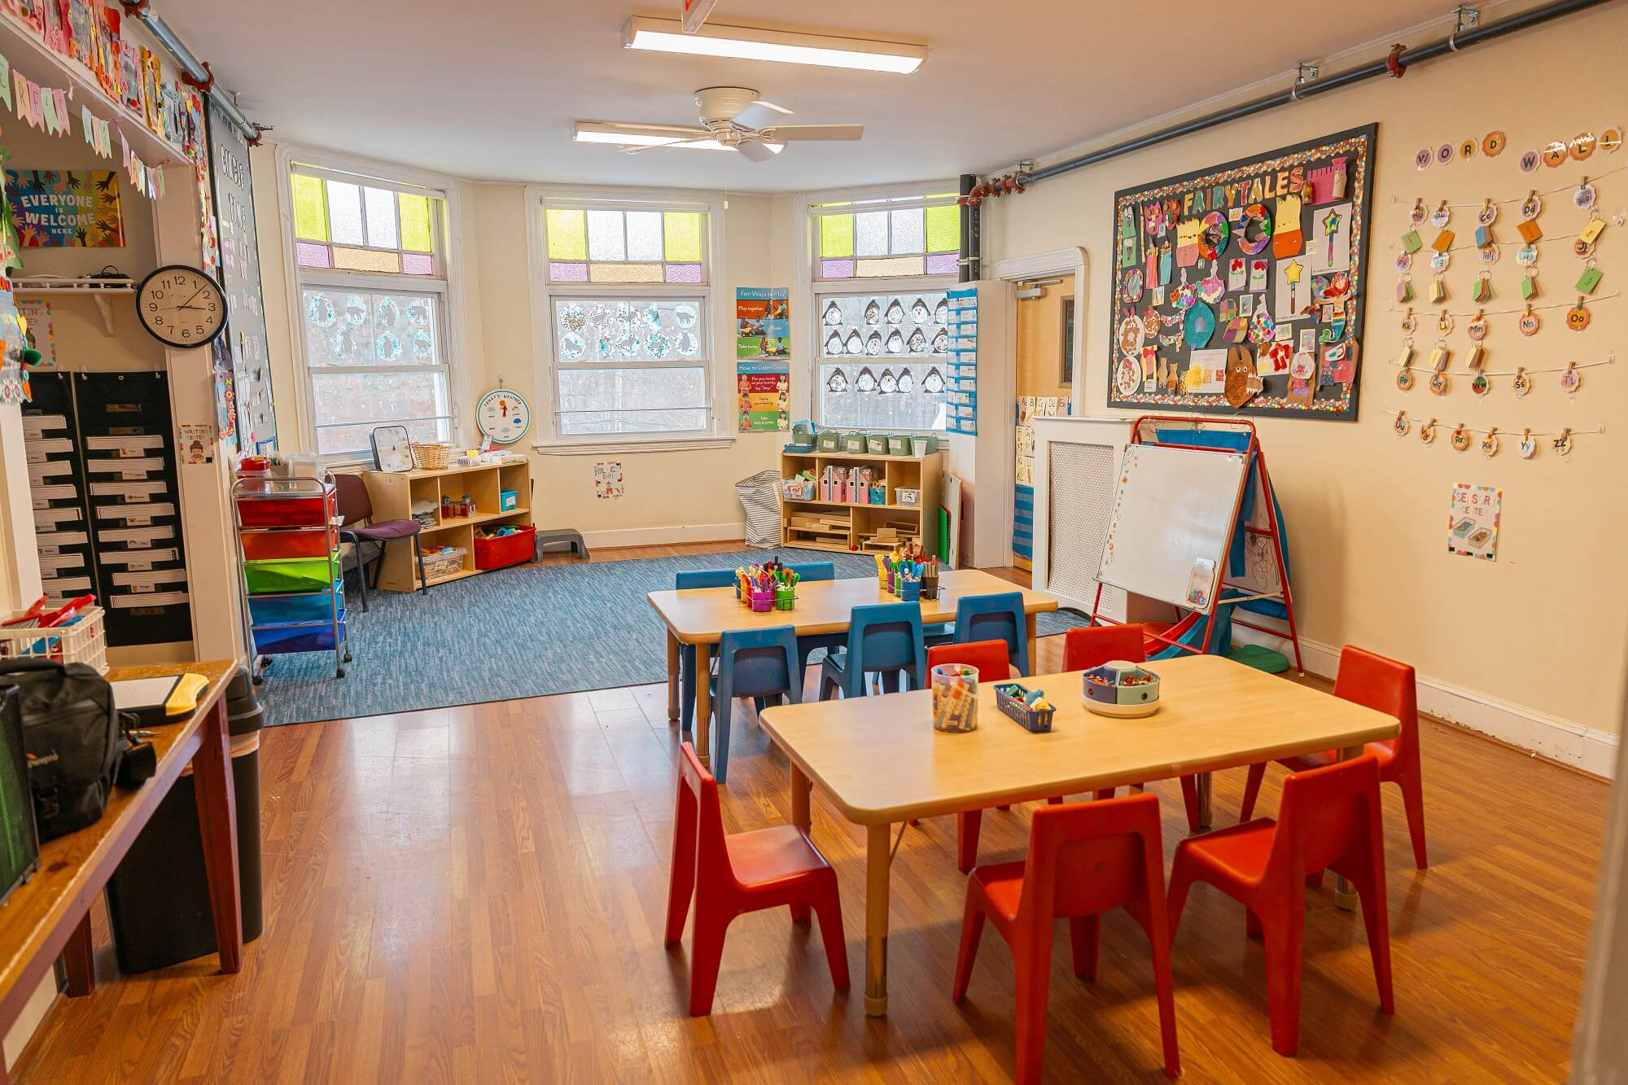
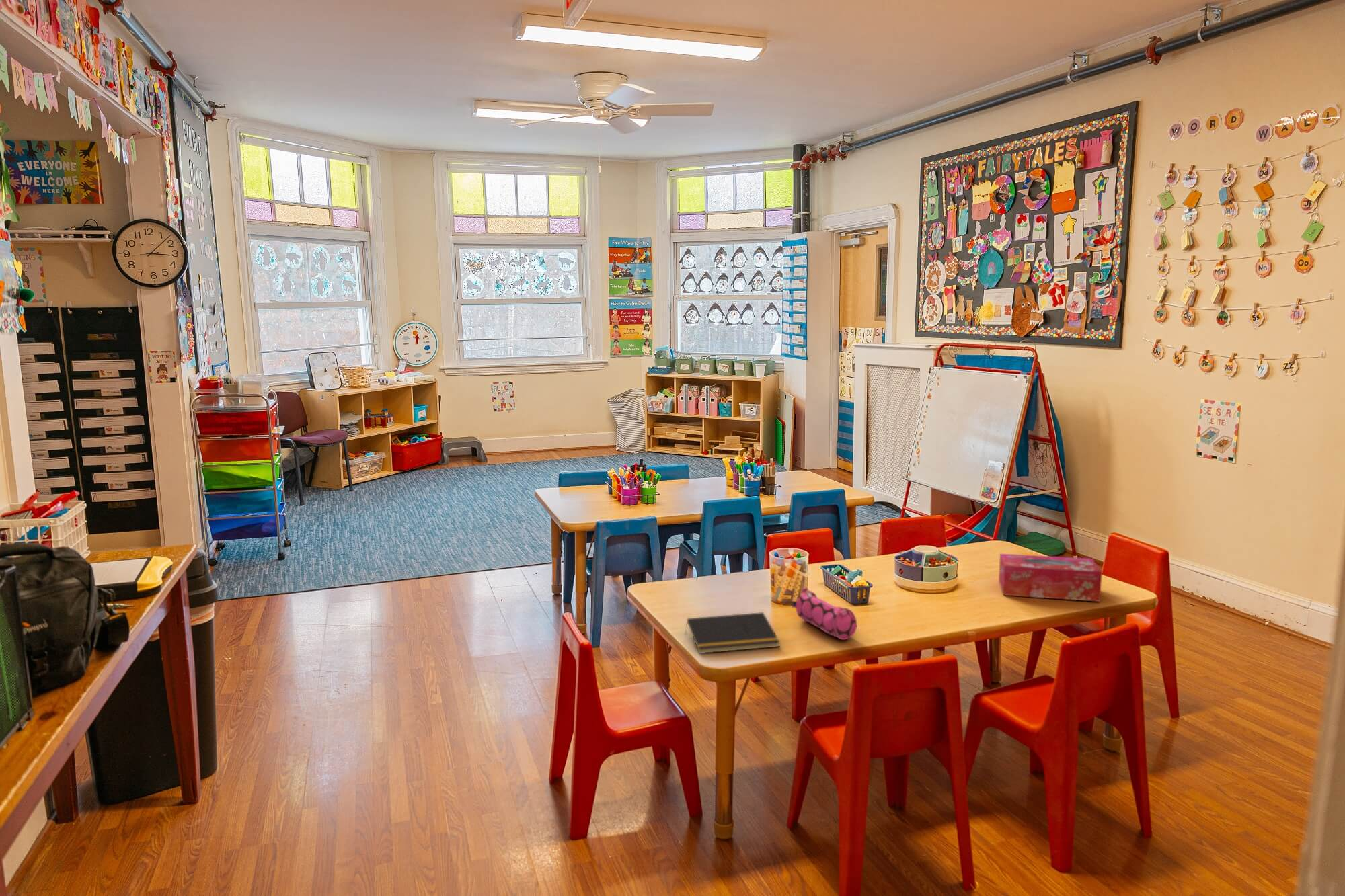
+ pencil case [791,587,857,641]
+ tissue box [998,553,1103,602]
+ notepad [685,612,781,654]
